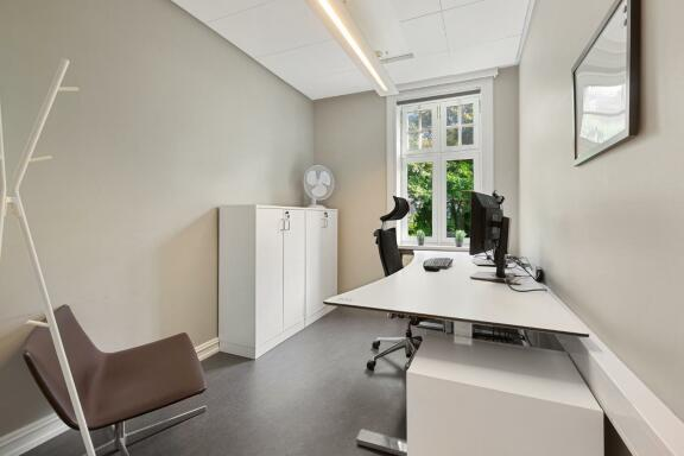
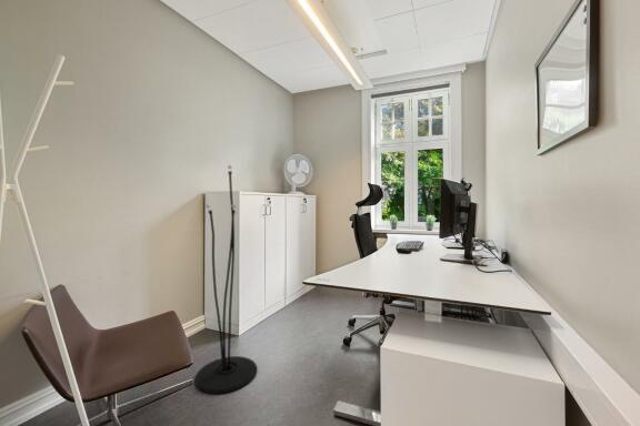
+ floor lamp [194,164,259,395]
